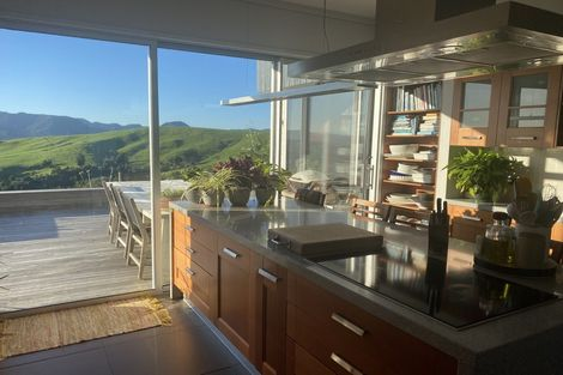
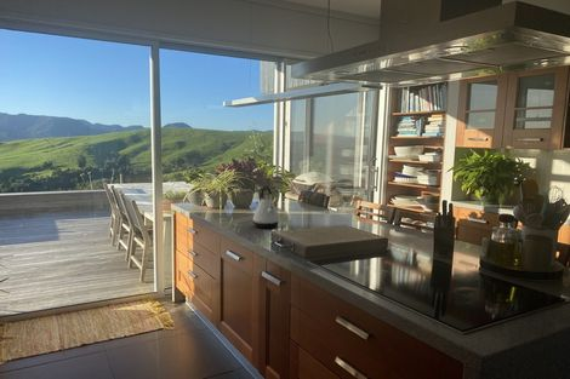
+ kettle [252,184,280,230]
